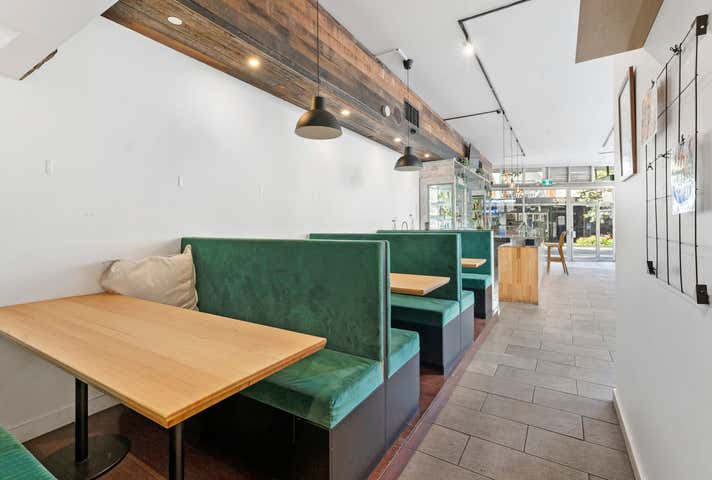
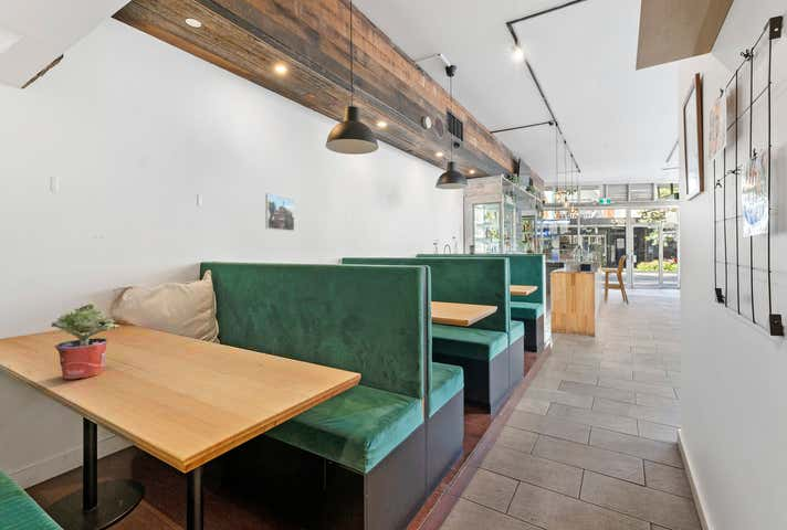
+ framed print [264,192,295,232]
+ potted plant [50,303,123,380]
